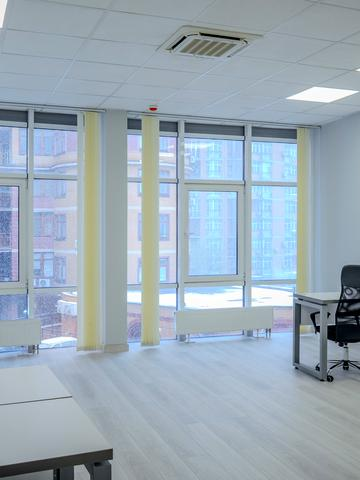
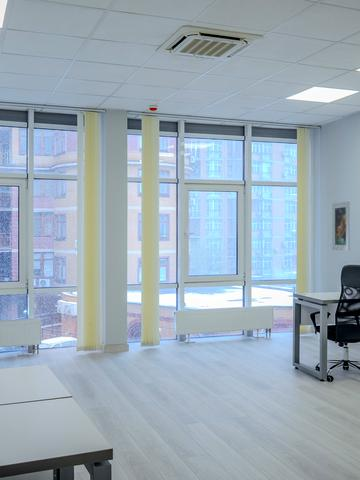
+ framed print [331,200,351,252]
